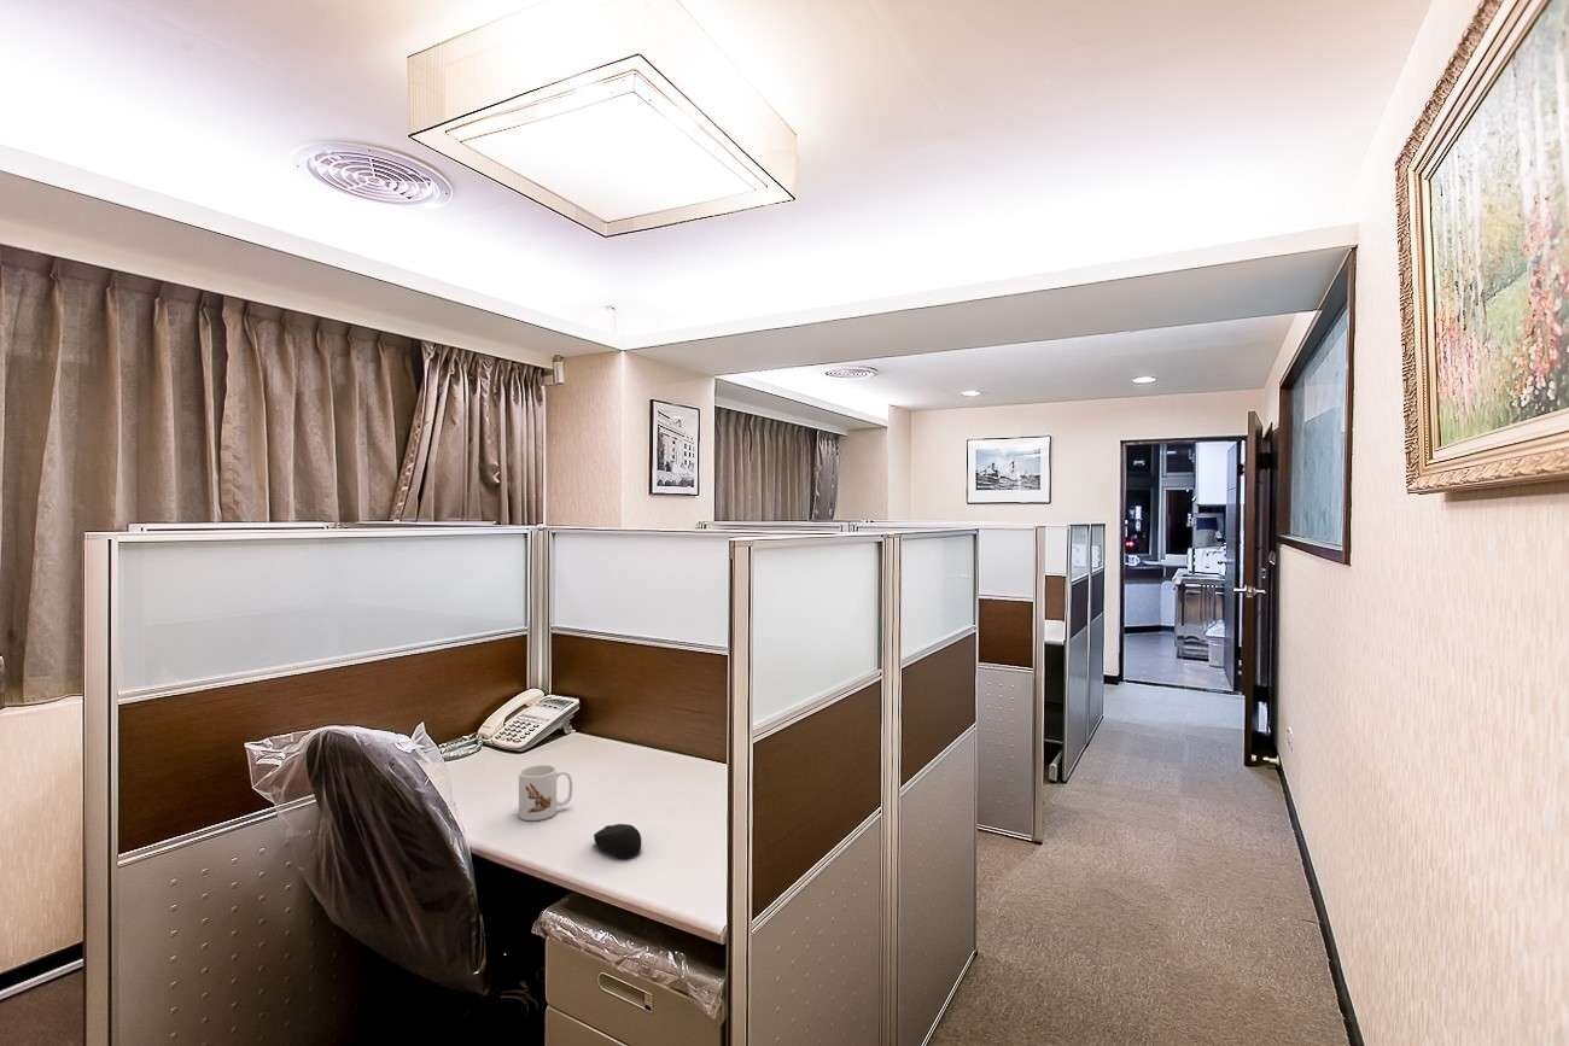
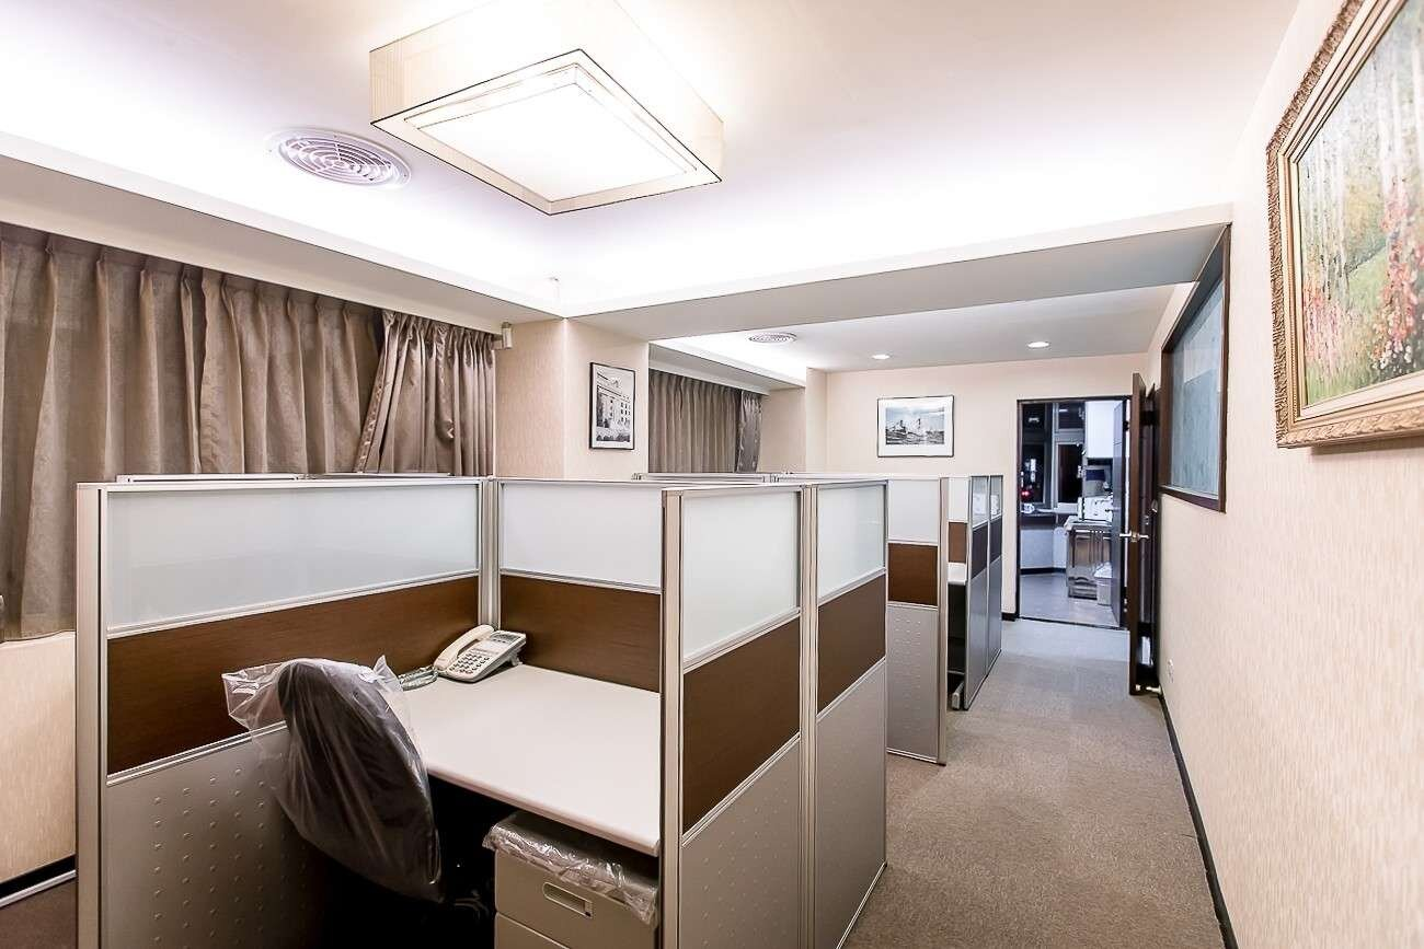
- mug [518,764,573,822]
- computer mouse [593,823,642,859]
